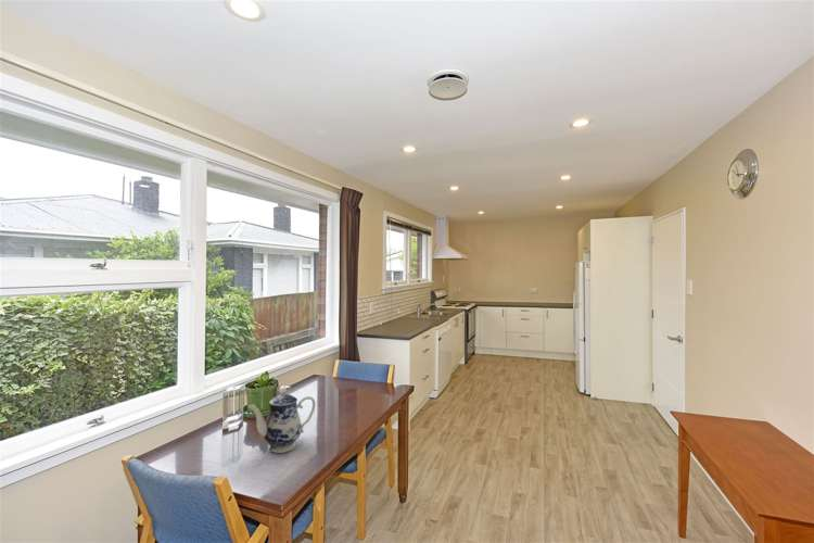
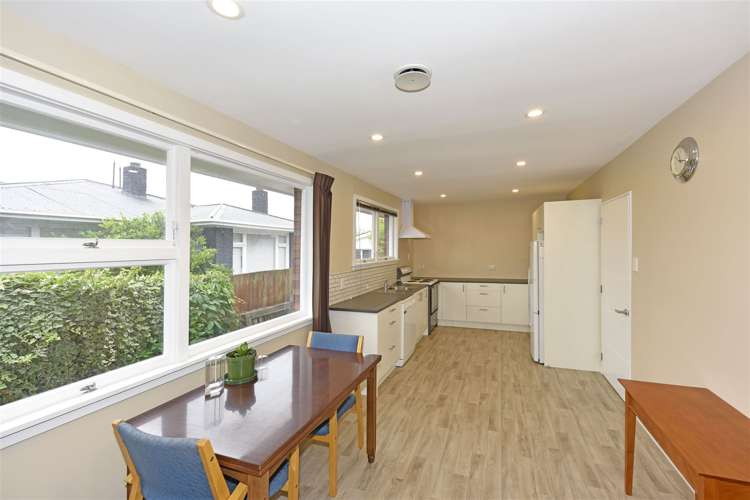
- teapot [247,387,317,454]
